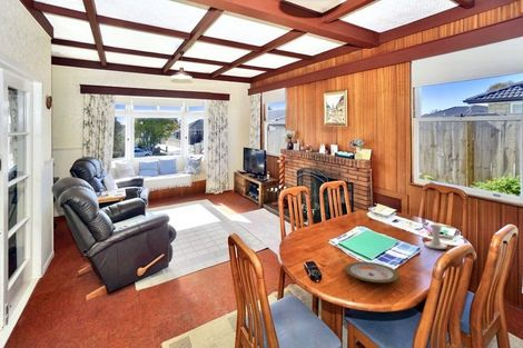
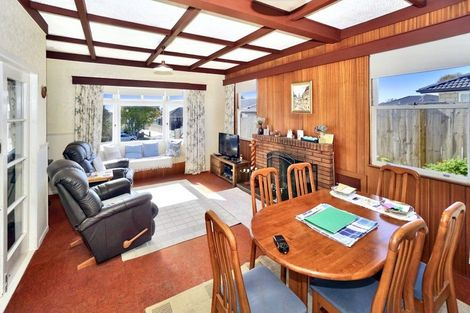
- plate [344,261,401,285]
- candle holder [423,223,448,250]
